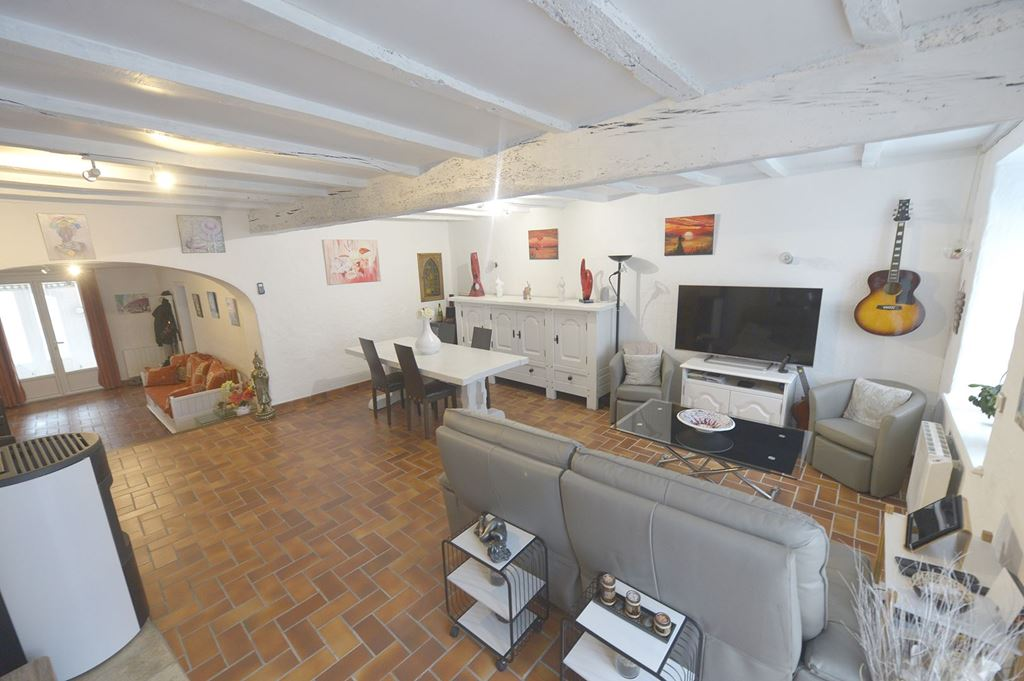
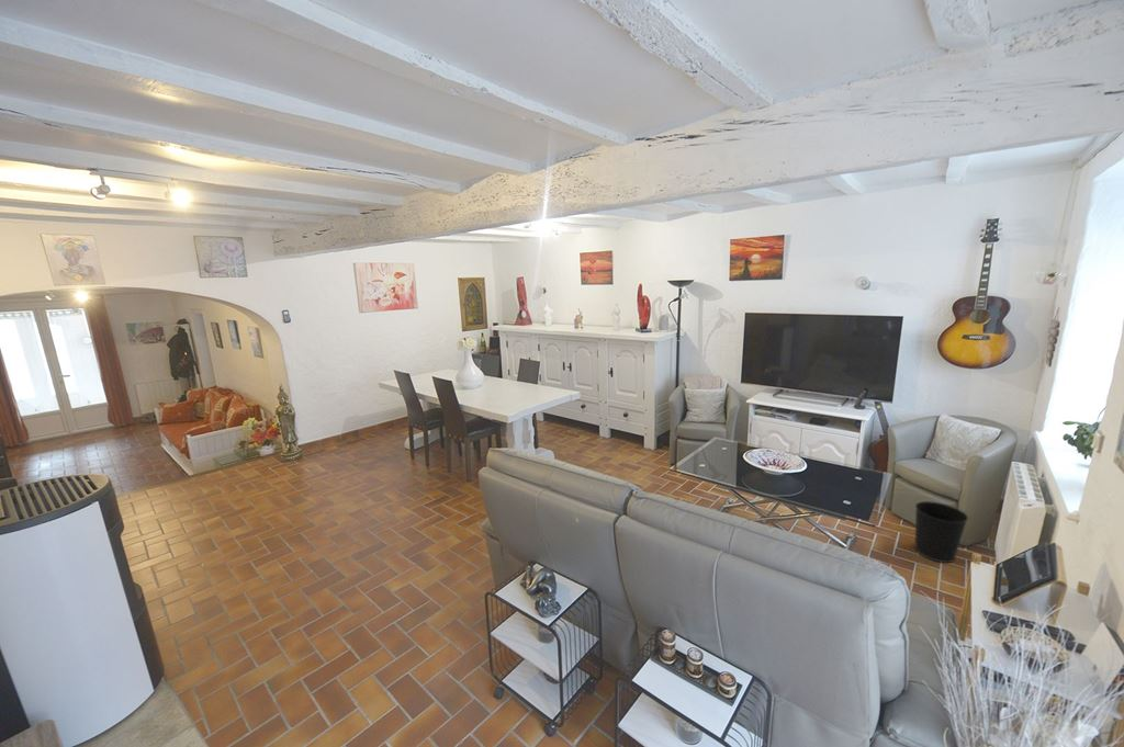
+ wastebasket [914,500,969,564]
